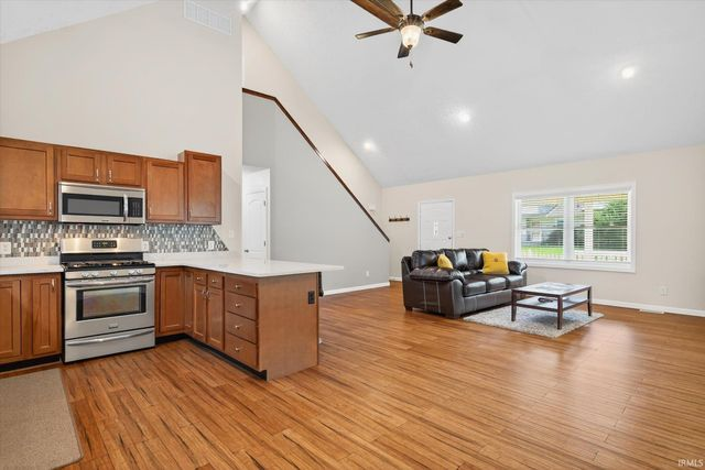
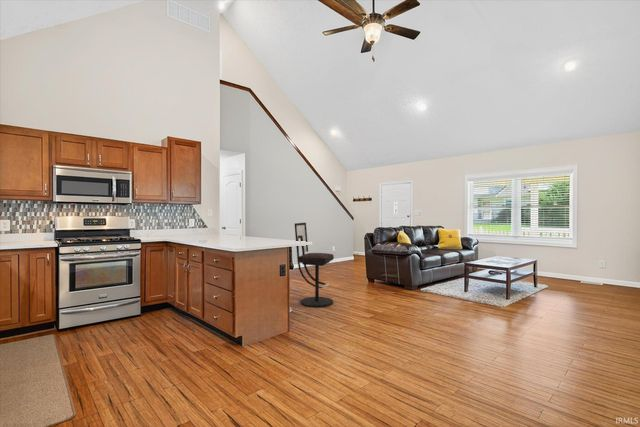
+ bar stool [294,222,335,308]
